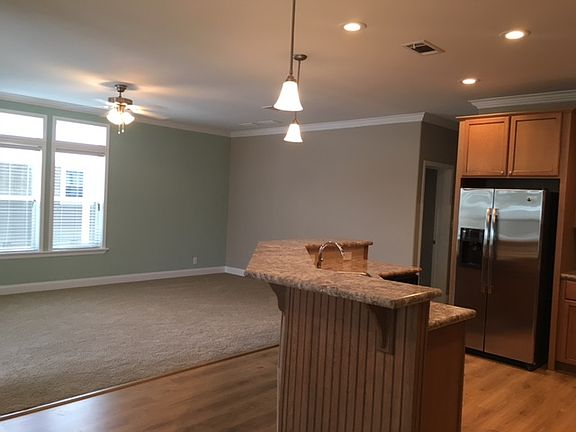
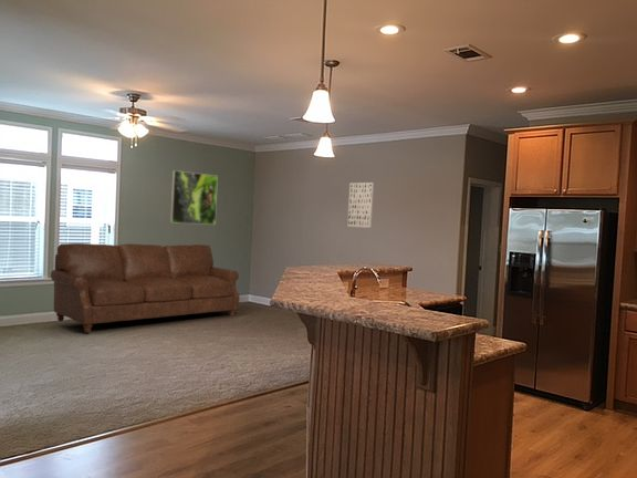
+ wall art [346,181,375,229]
+ sofa [50,242,240,334]
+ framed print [169,169,219,226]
